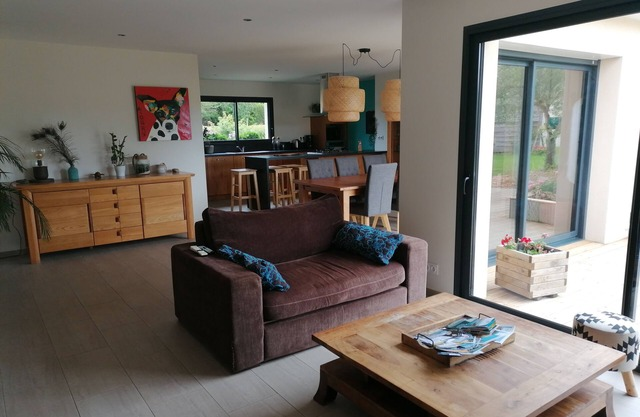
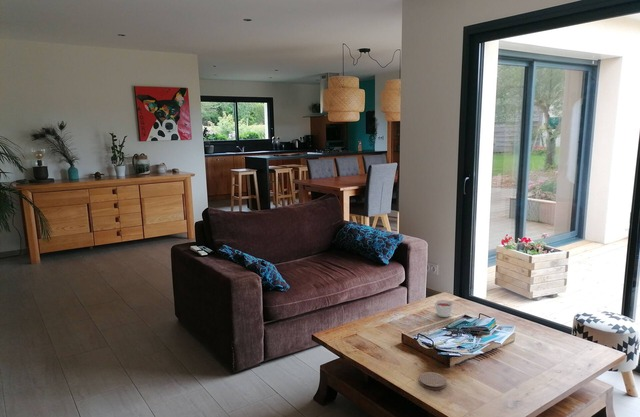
+ coaster [418,371,447,391]
+ candle [434,299,454,318]
